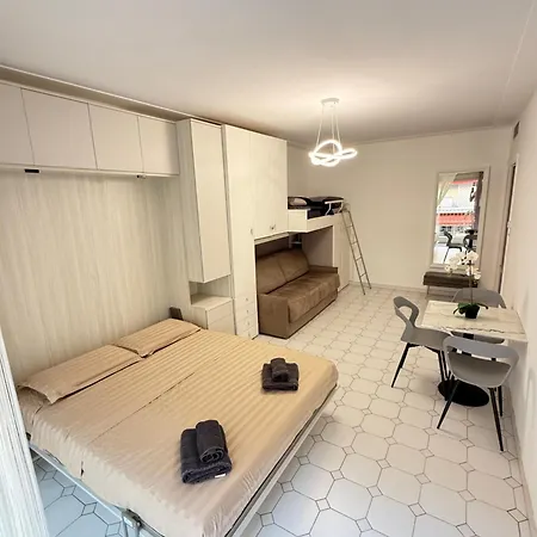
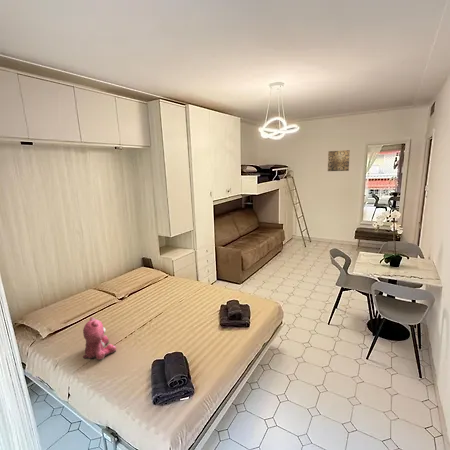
+ teddy bear [82,316,117,361]
+ wall art [327,149,351,172]
